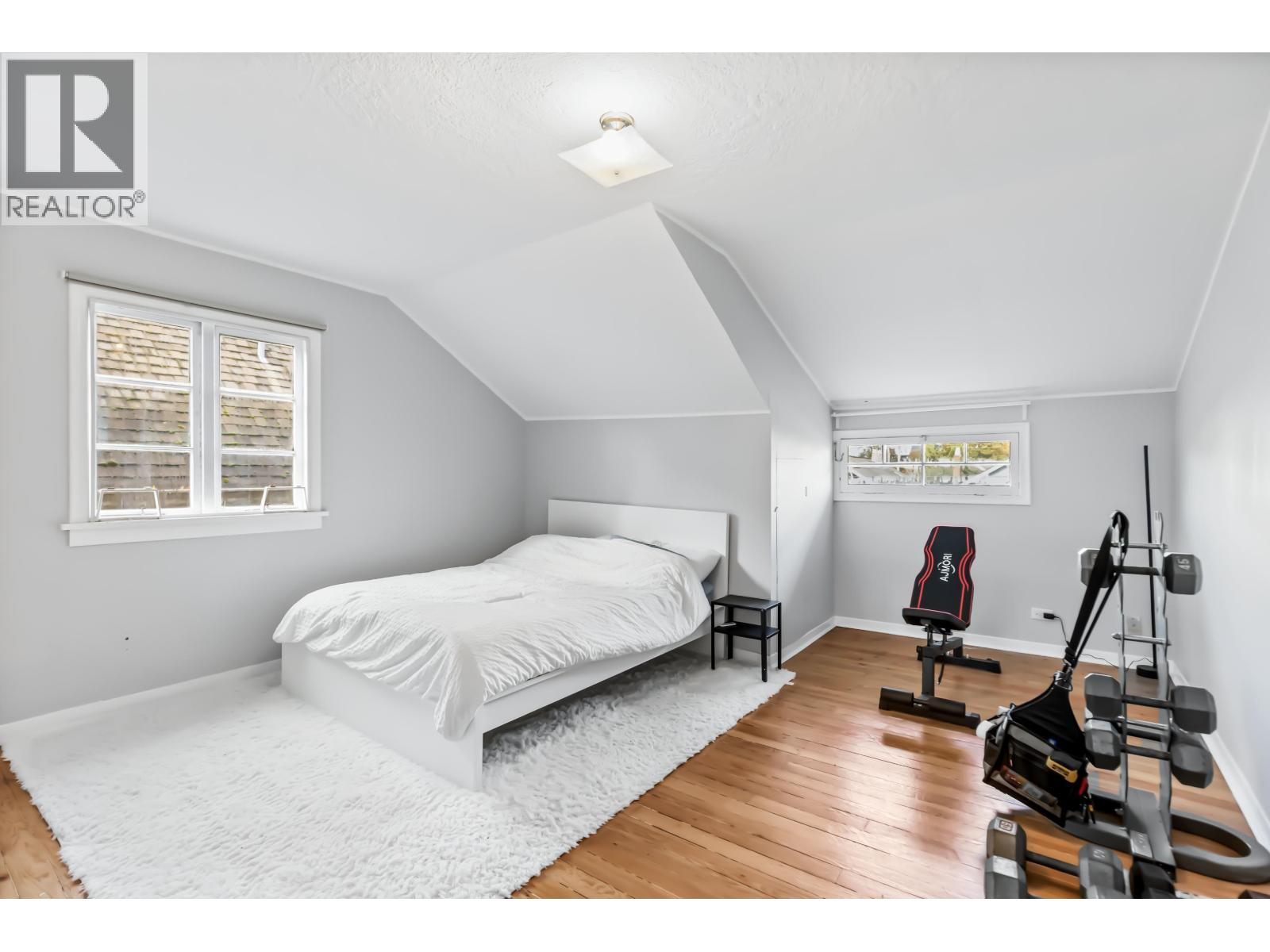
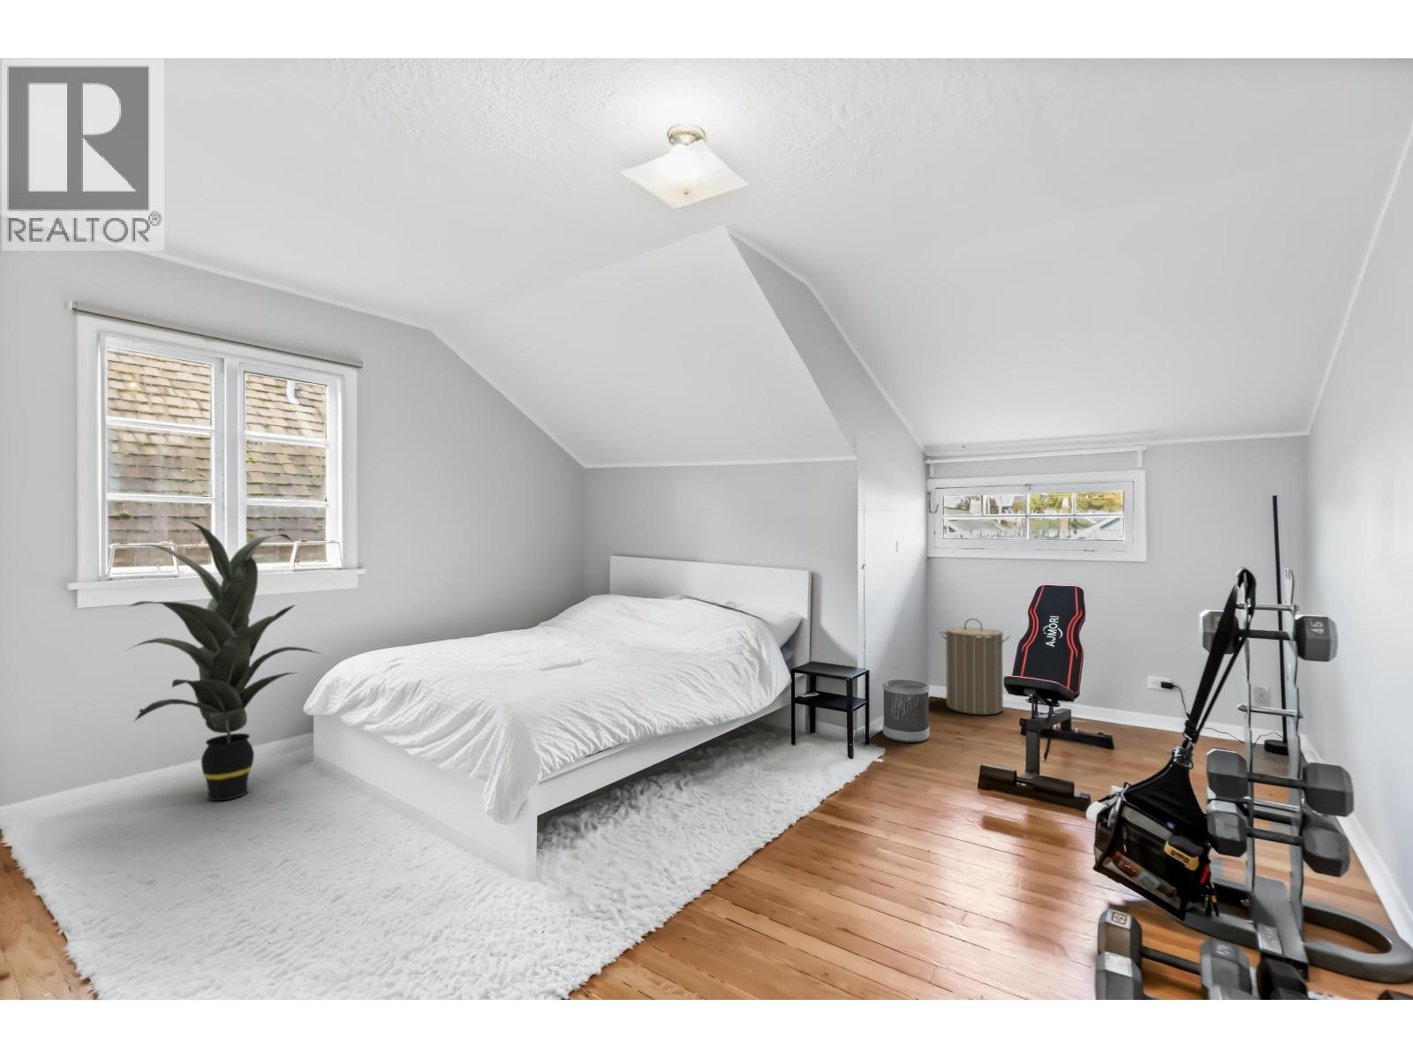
+ laundry hamper [940,617,1011,715]
+ indoor plant [126,518,323,801]
+ wastebasket [882,679,931,743]
